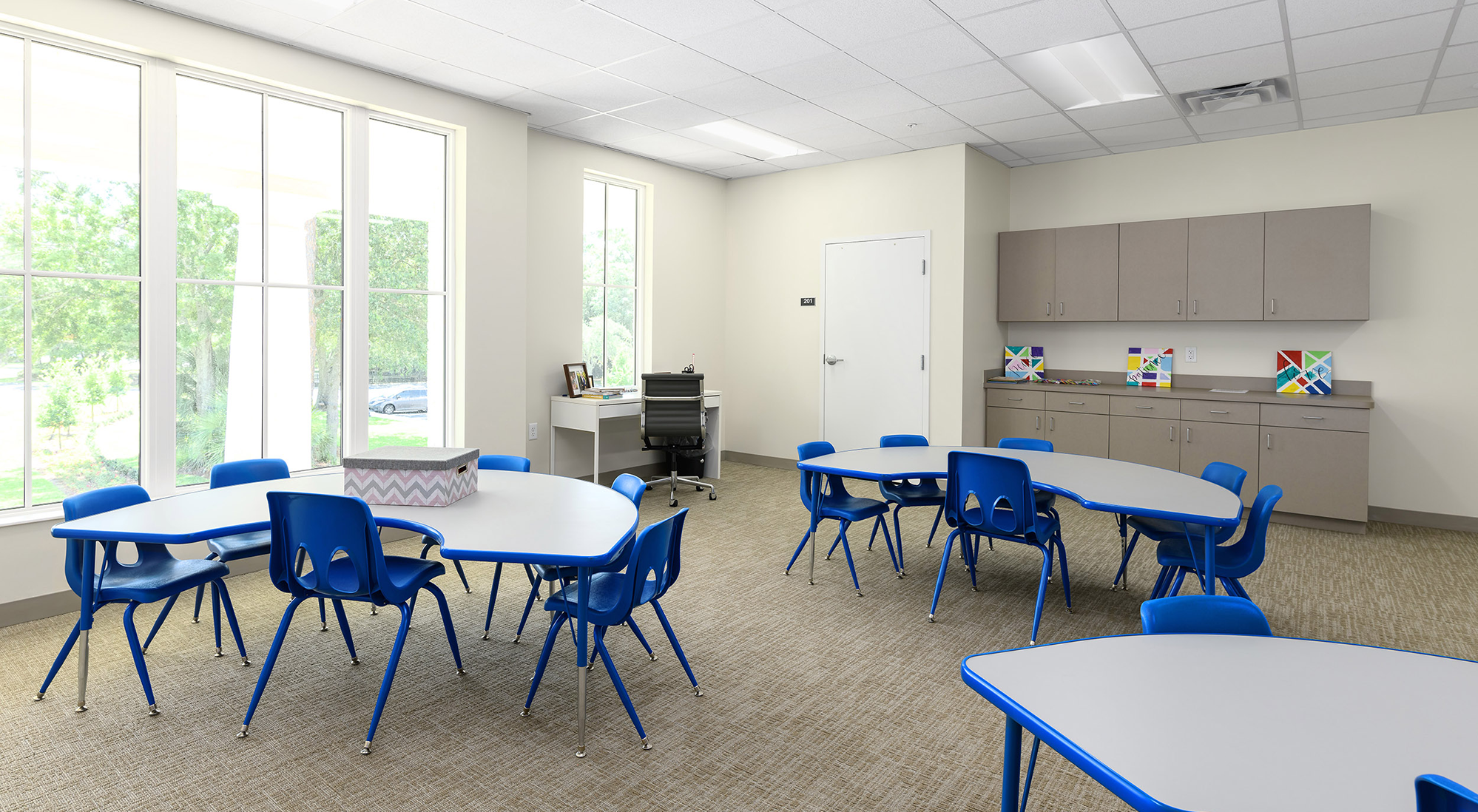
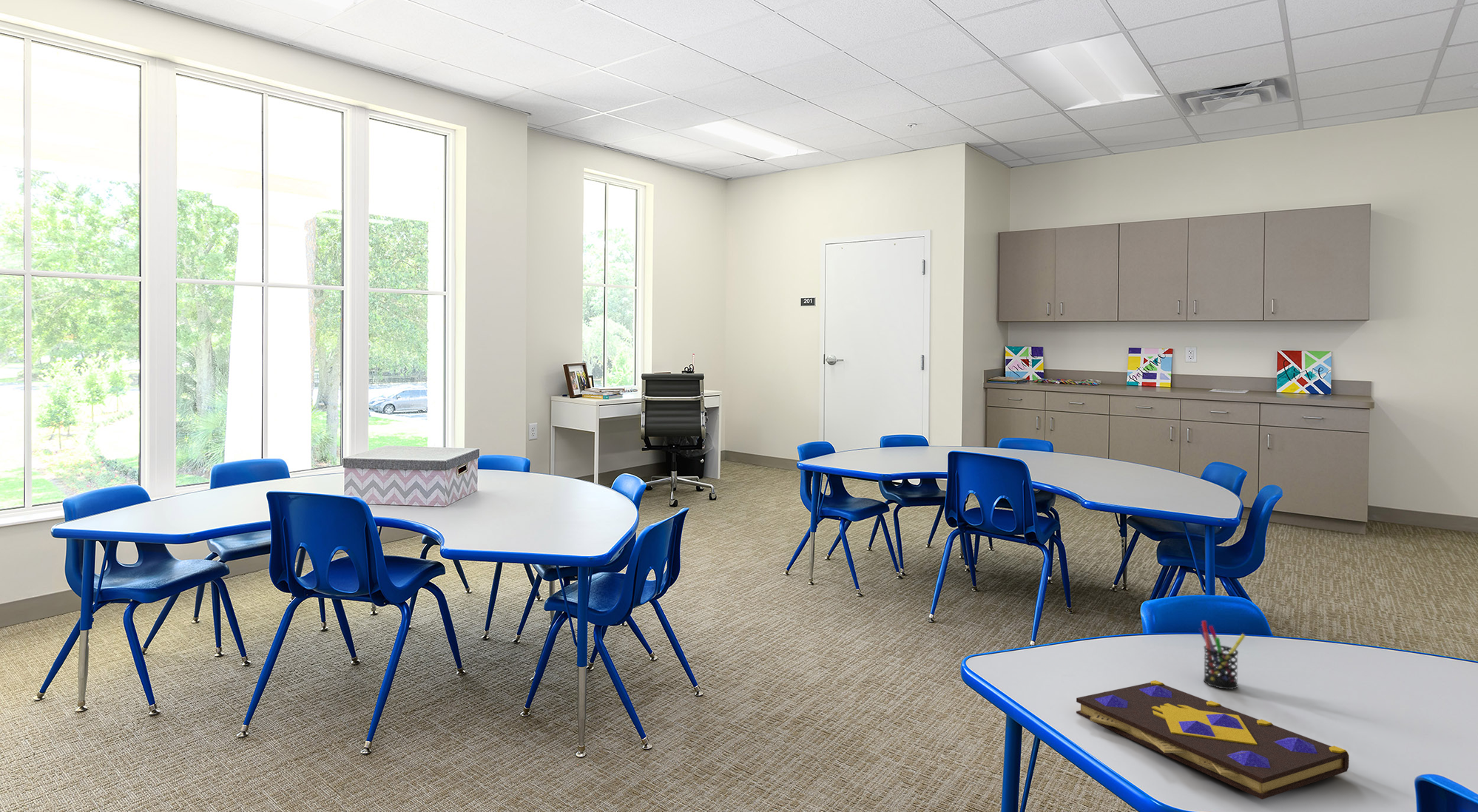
+ pen holder [1198,620,1246,690]
+ book [1076,680,1349,800]
